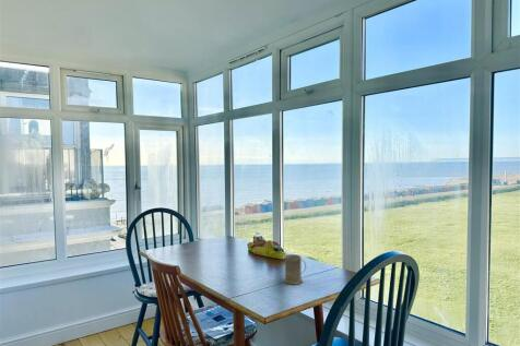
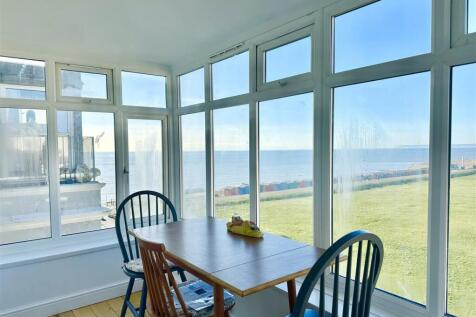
- mug [282,253,307,286]
